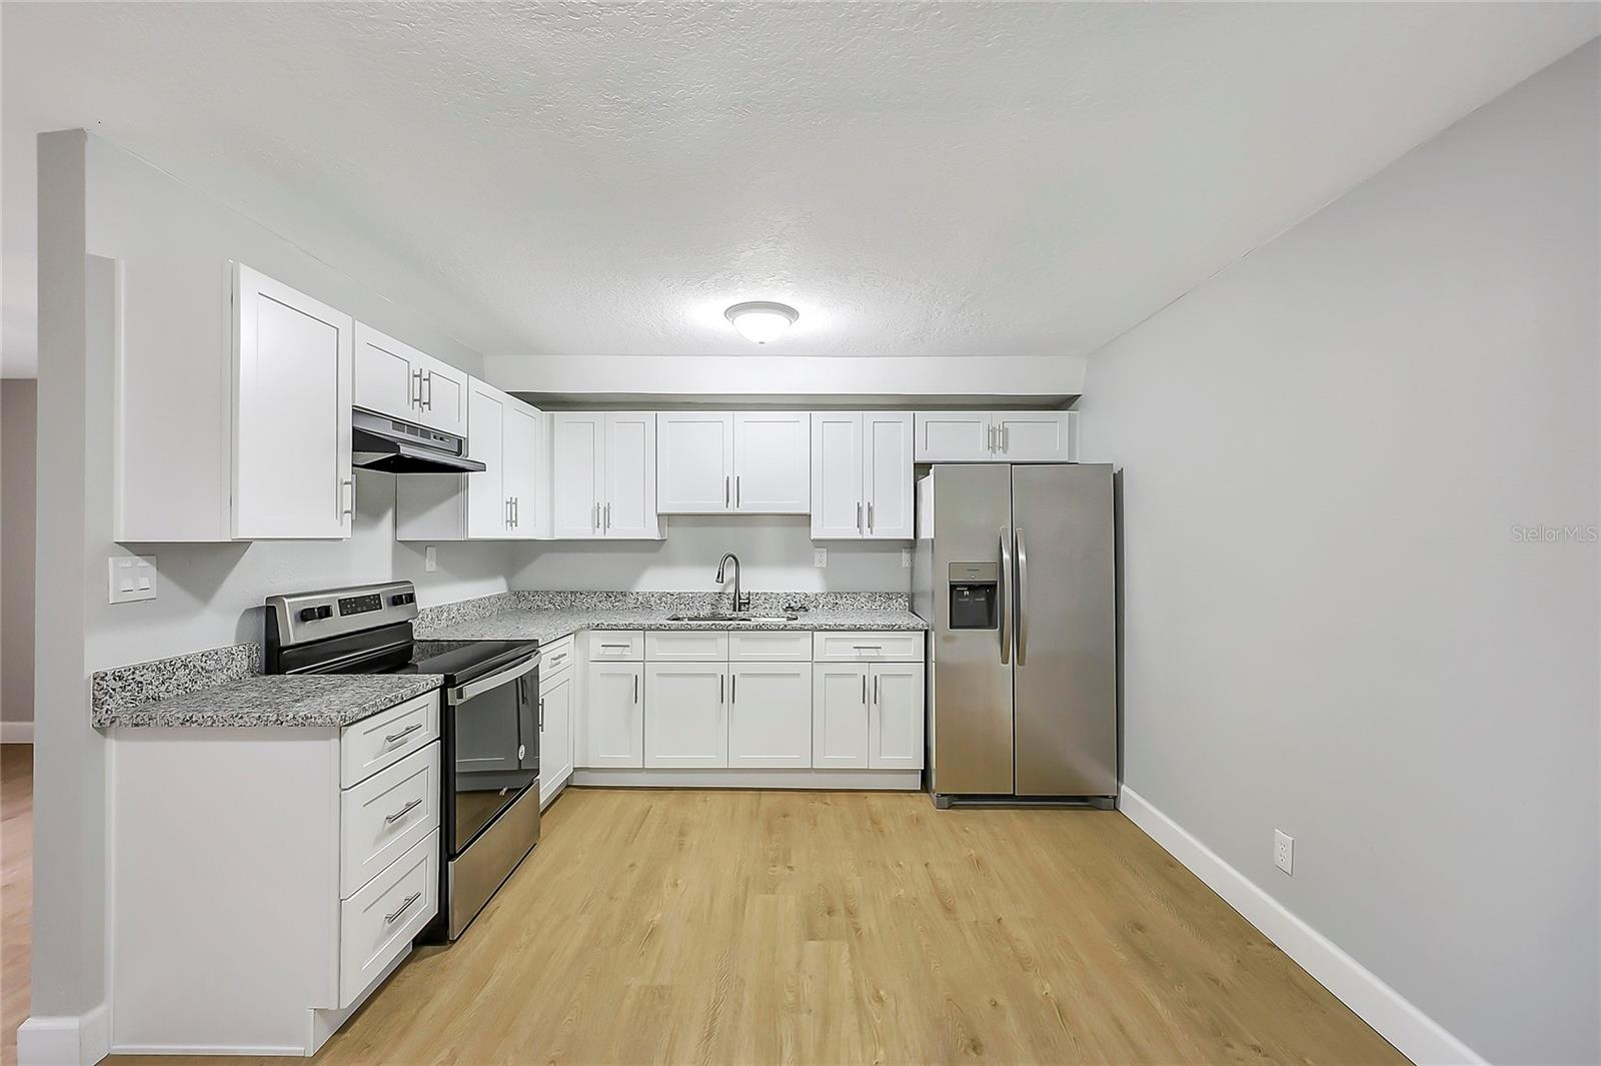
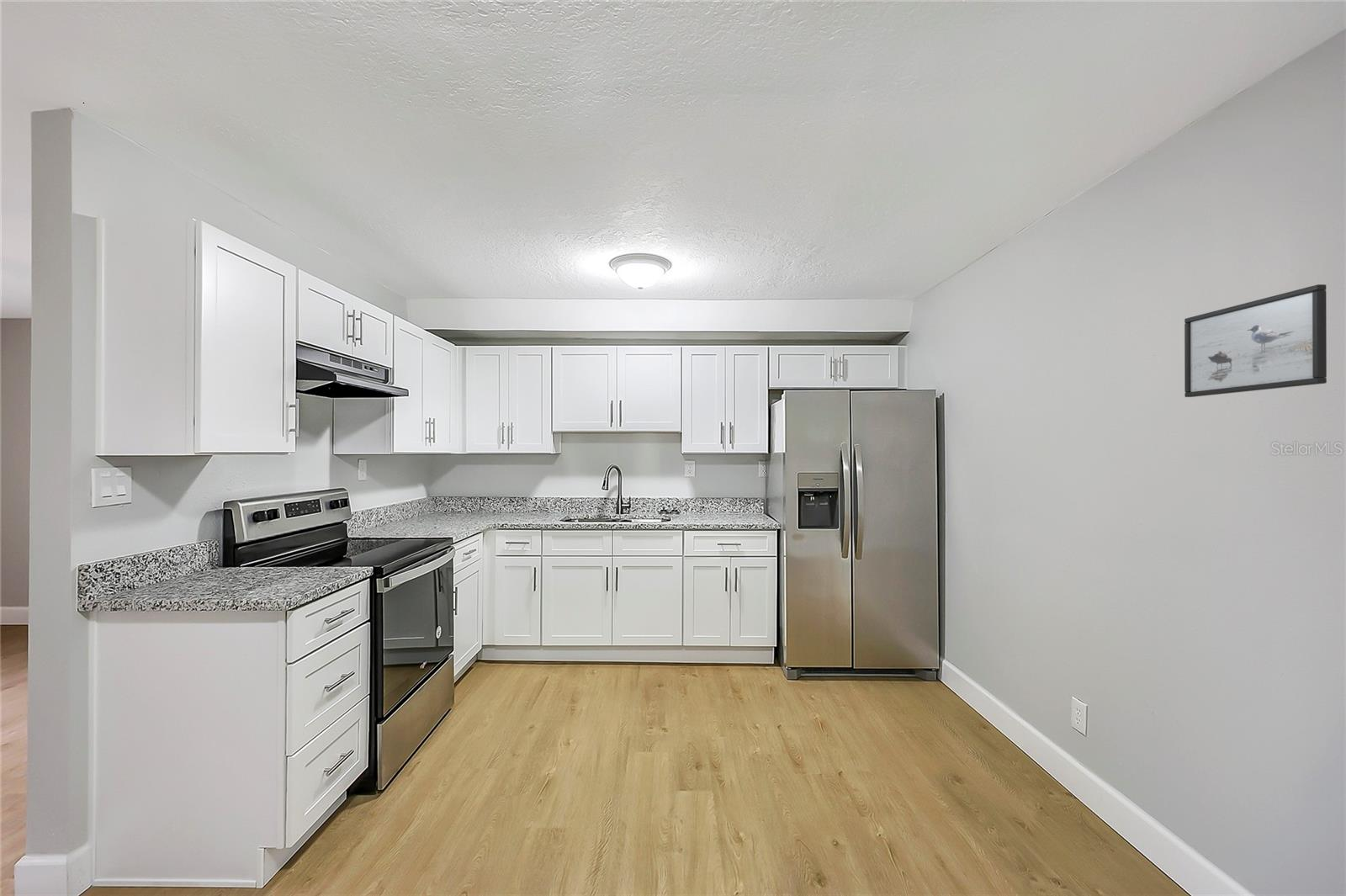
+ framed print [1184,284,1327,398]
